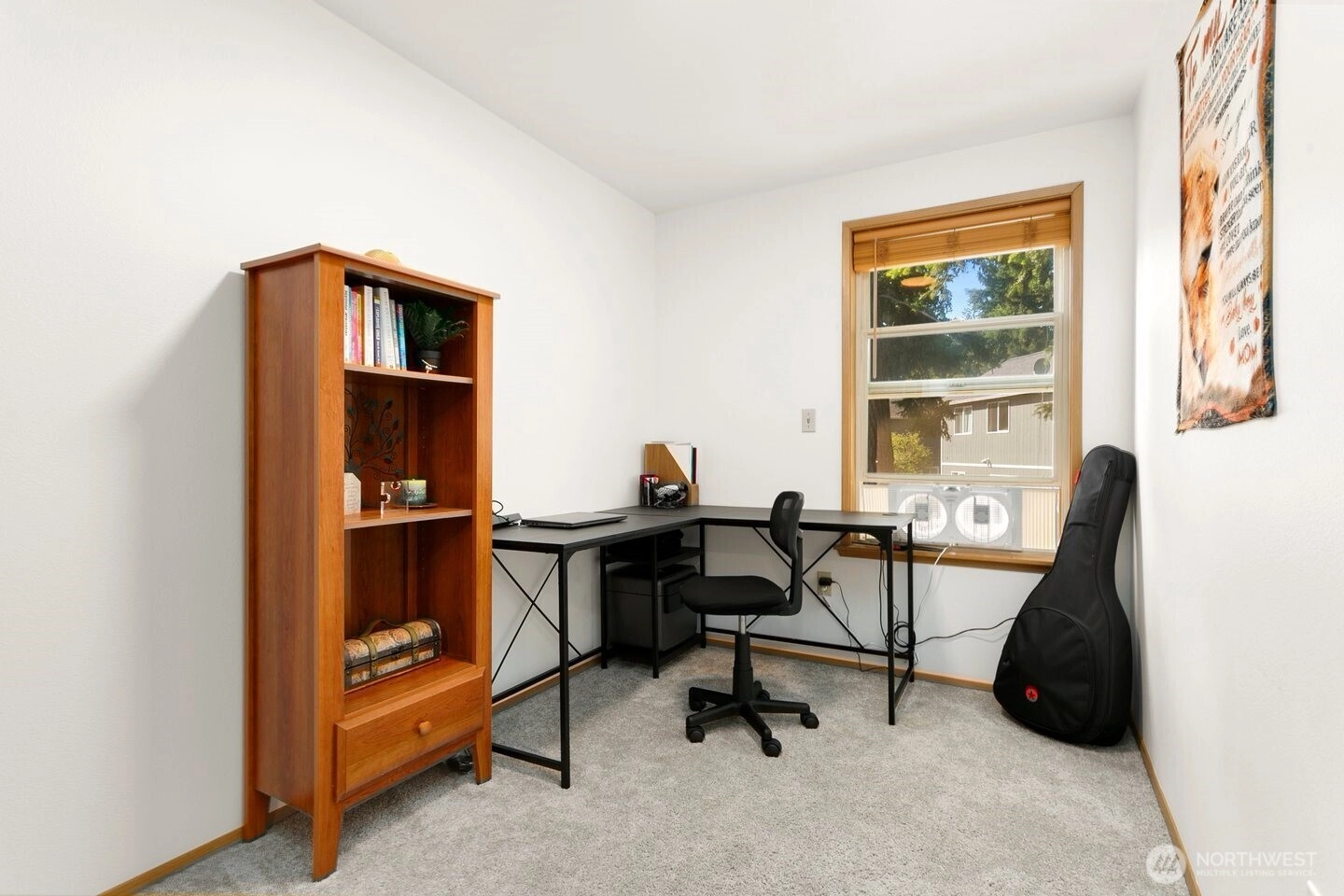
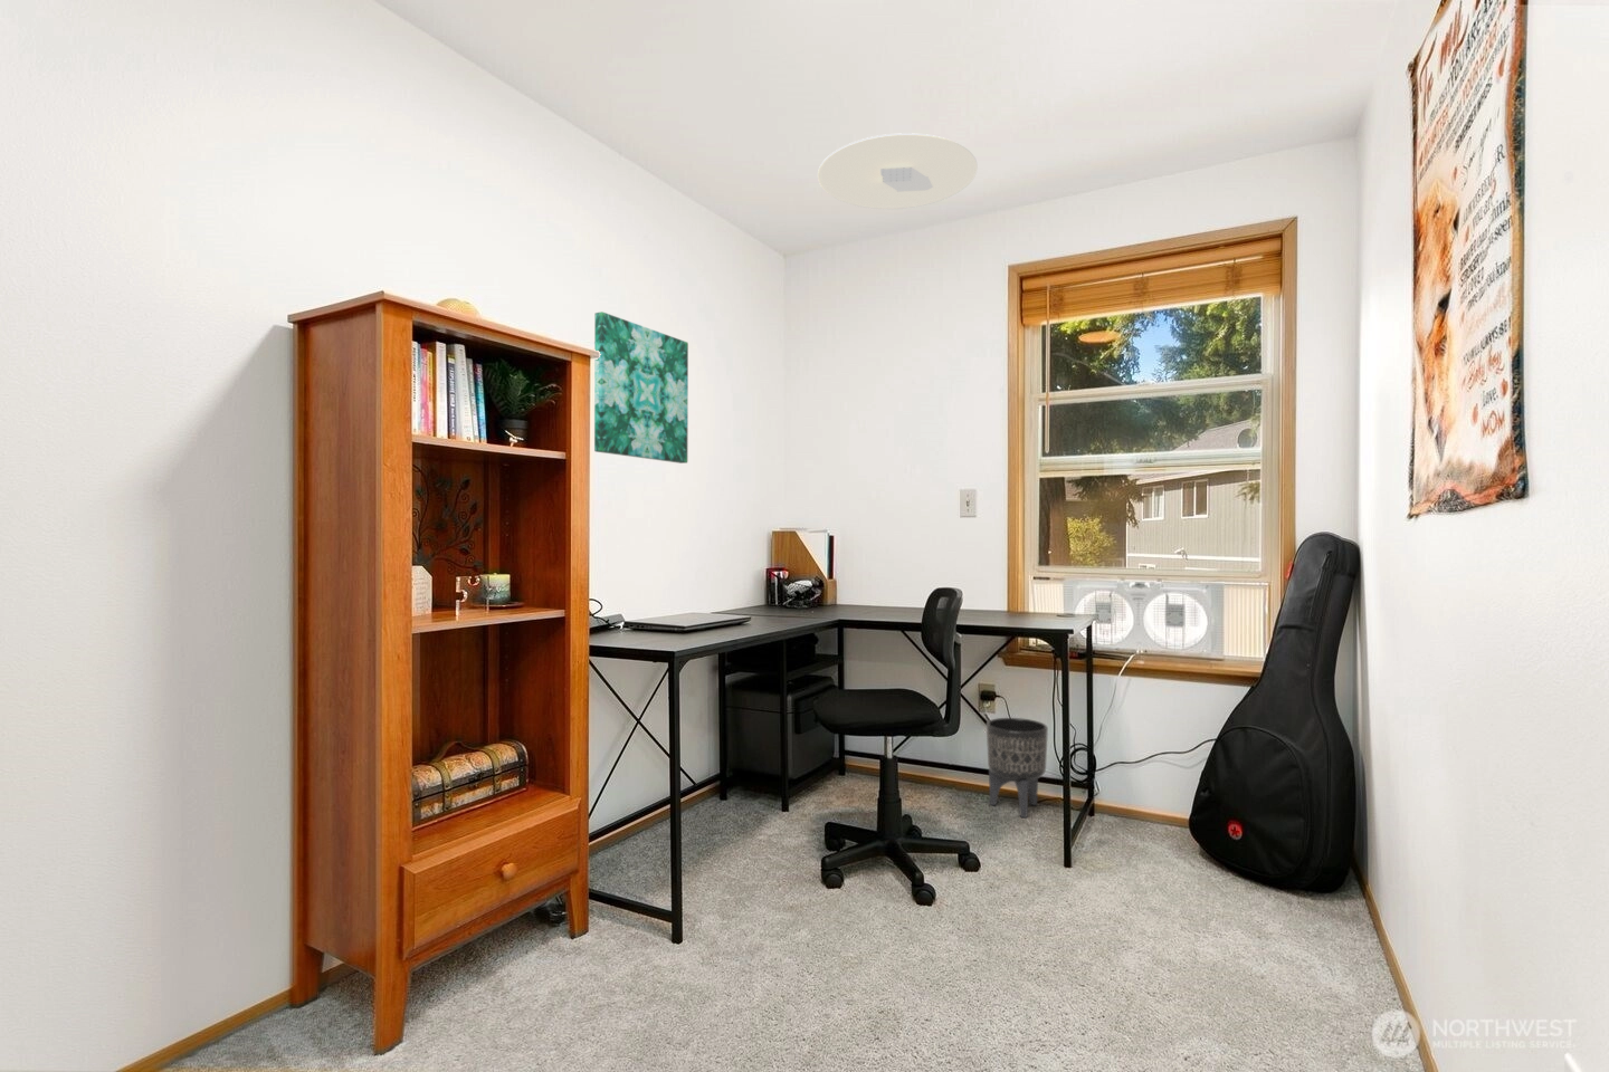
+ ceiling light [816,132,979,209]
+ planter [985,717,1049,818]
+ wall art [594,310,690,464]
